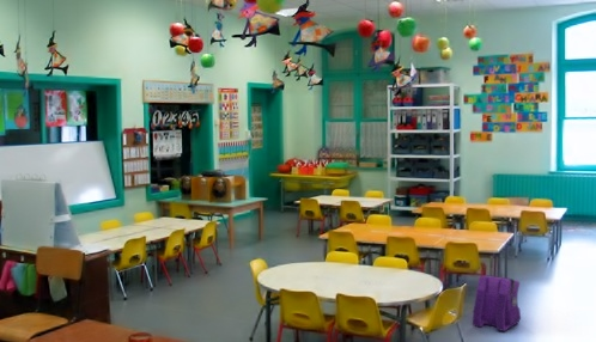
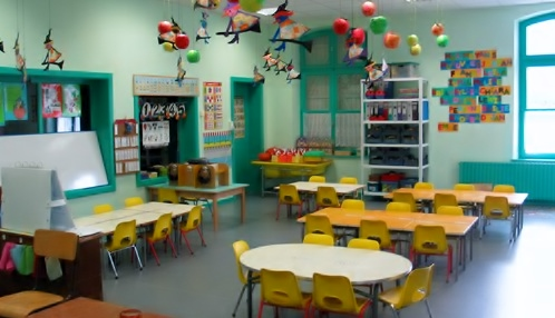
- backpack [472,274,522,332]
